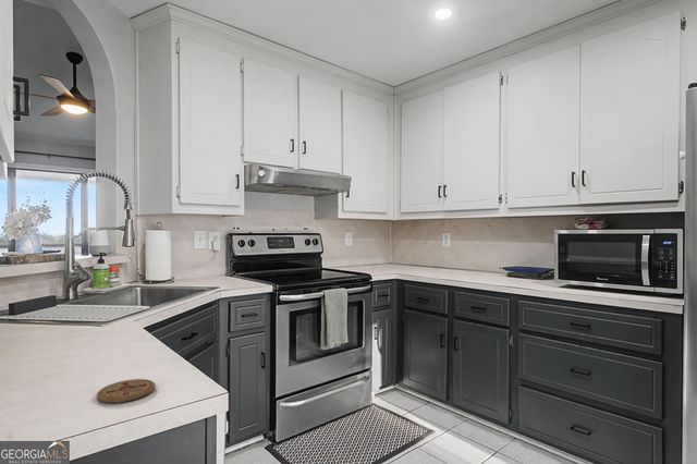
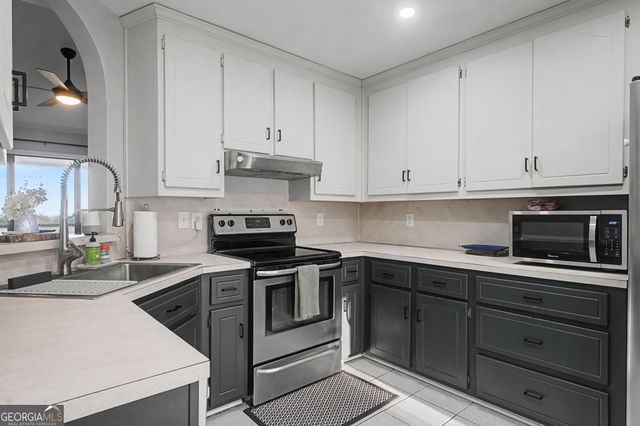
- coaster [96,378,156,404]
